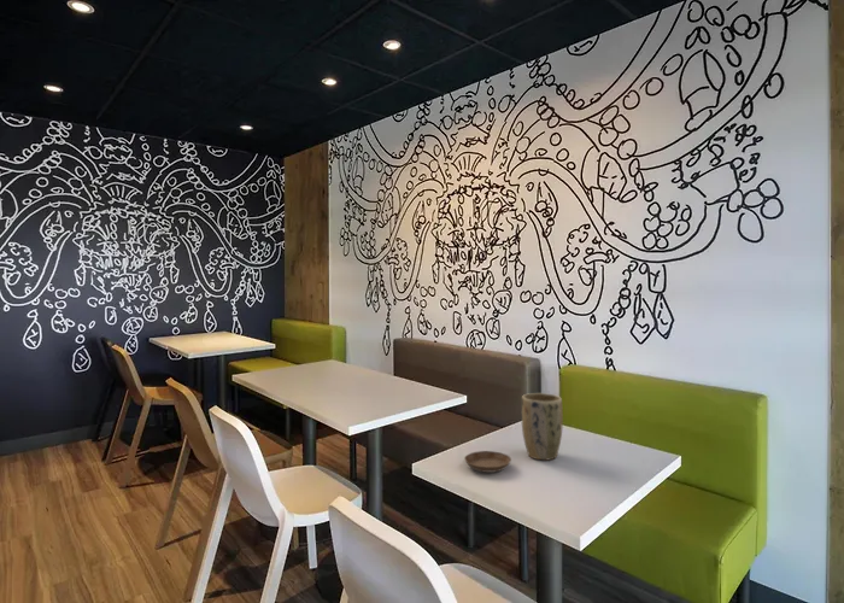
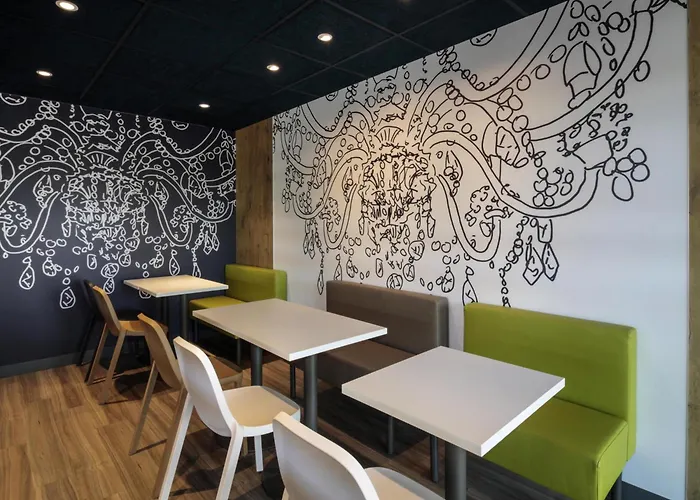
- saucer [463,450,512,474]
- plant pot [521,392,564,461]
